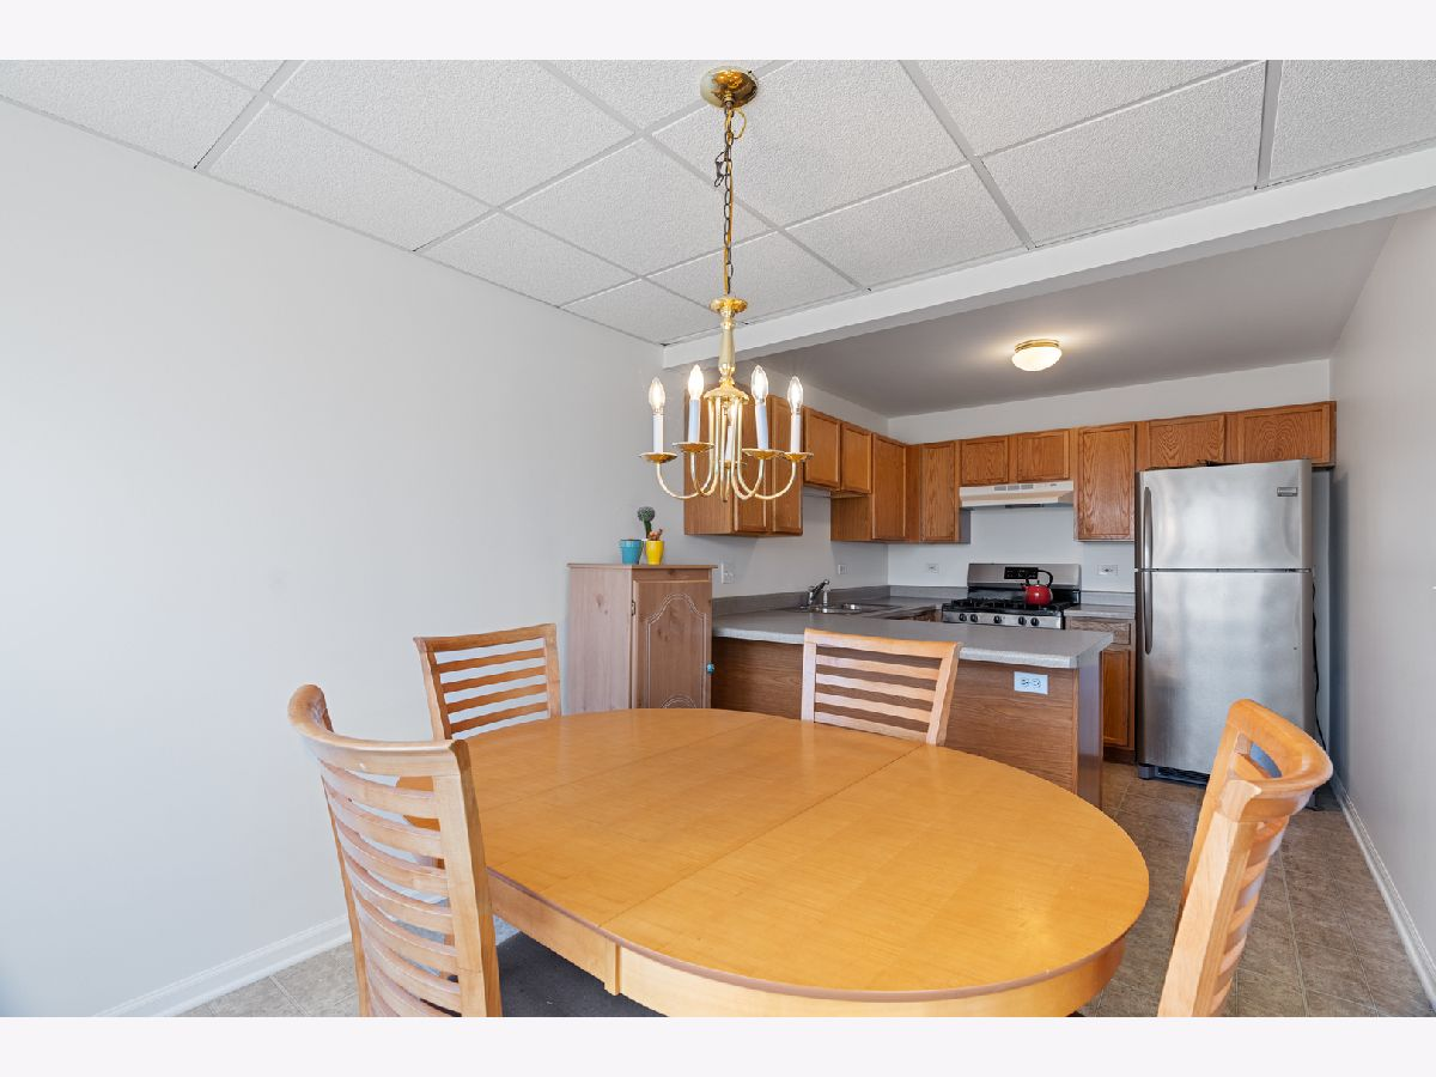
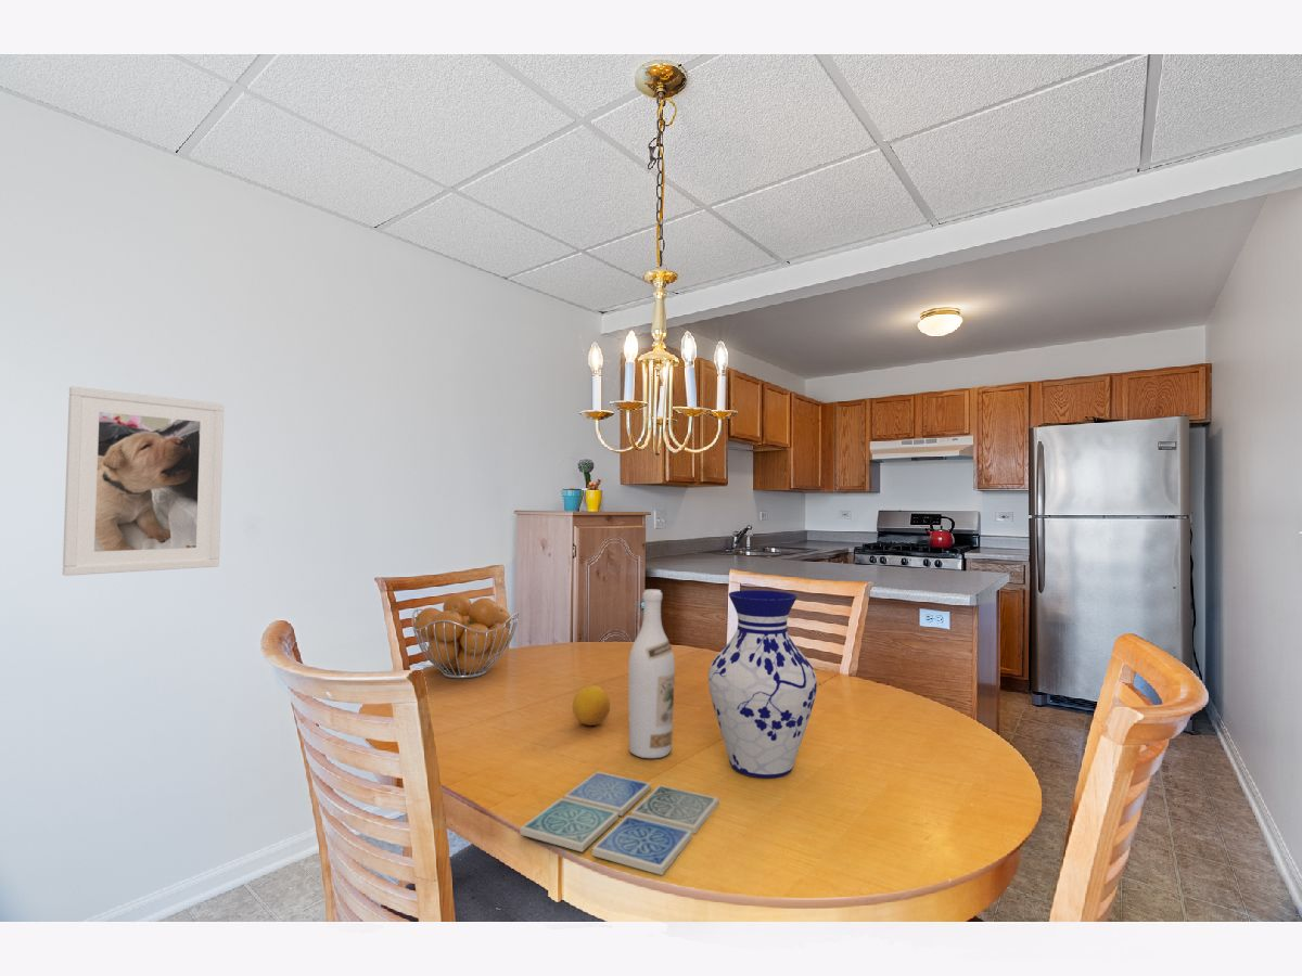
+ fruit [572,684,611,727]
+ wine bottle [627,588,676,759]
+ fruit basket [410,592,520,679]
+ vase [707,589,818,779]
+ drink coaster [519,771,720,876]
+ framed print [62,385,225,577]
